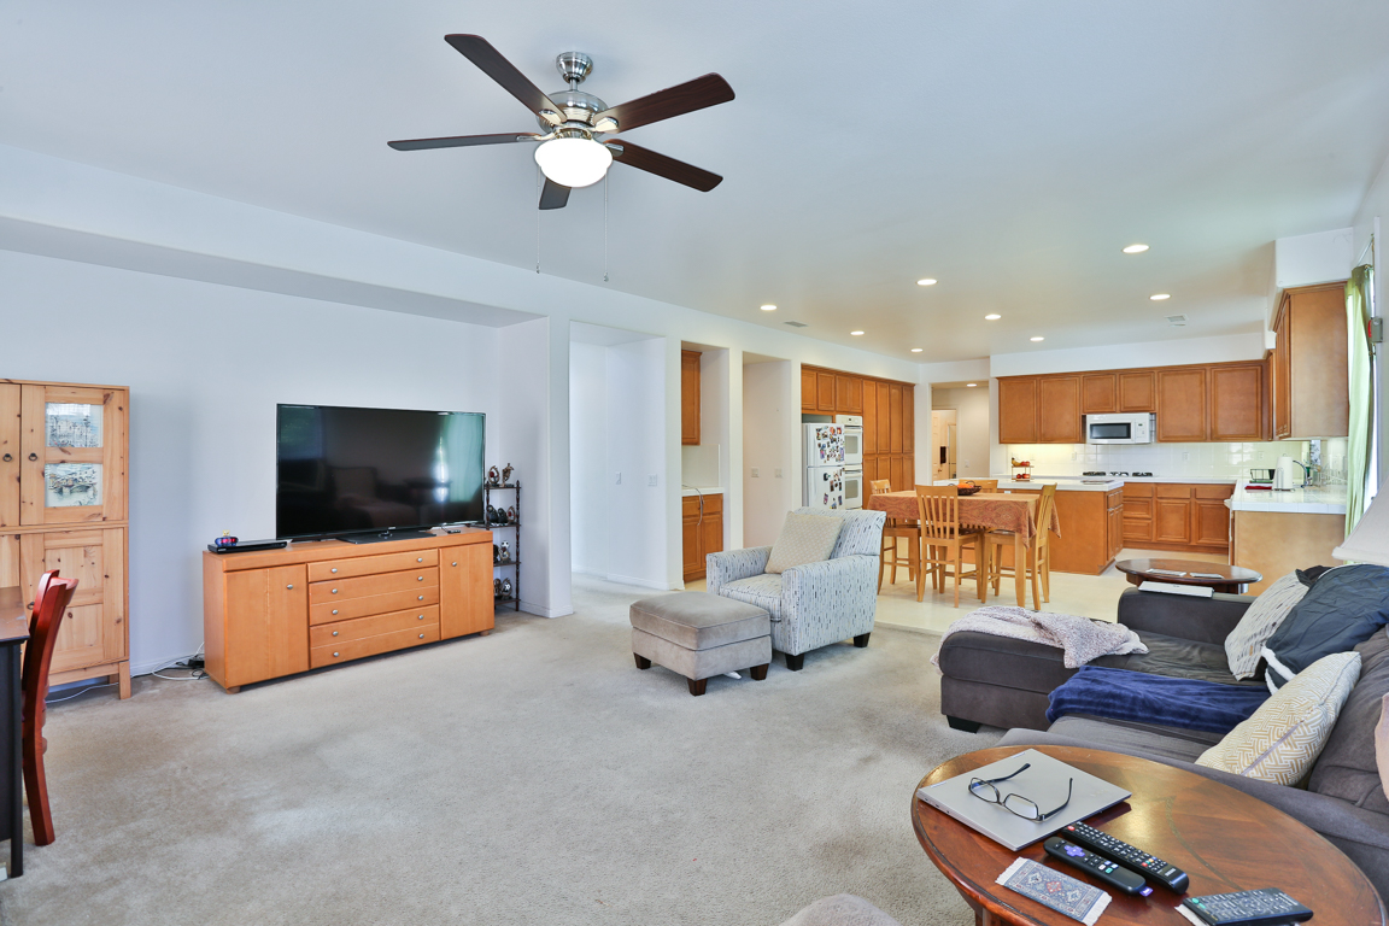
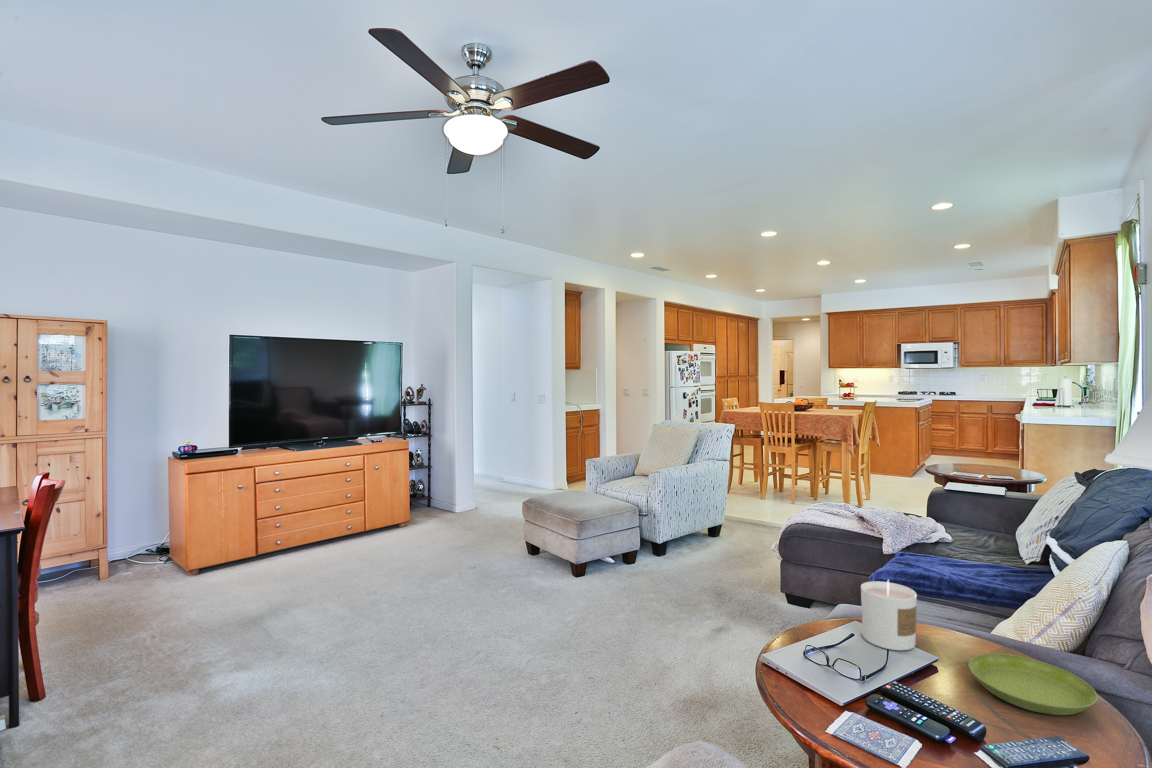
+ saucer [968,653,1098,716]
+ candle [860,579,918,651]
